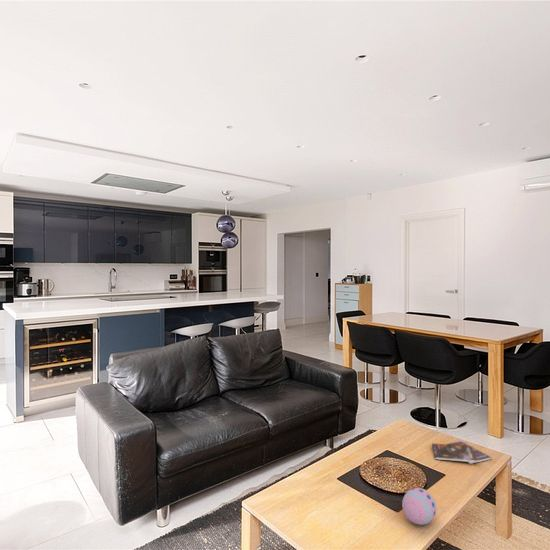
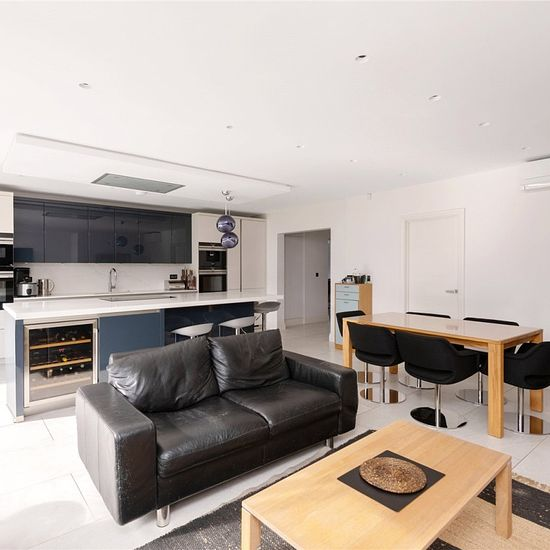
- decorative egg [401,487,437,526]
- booklet [431,440,493,465]
